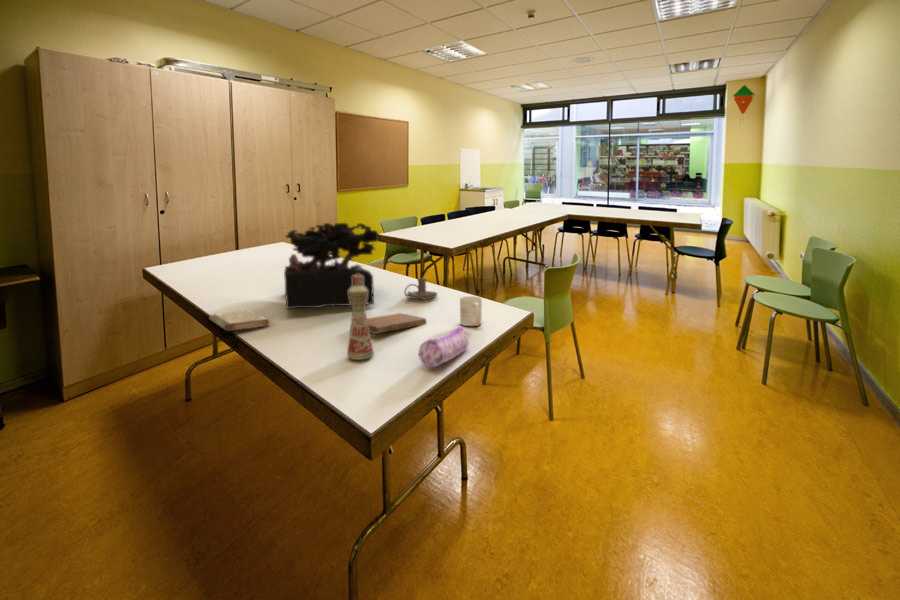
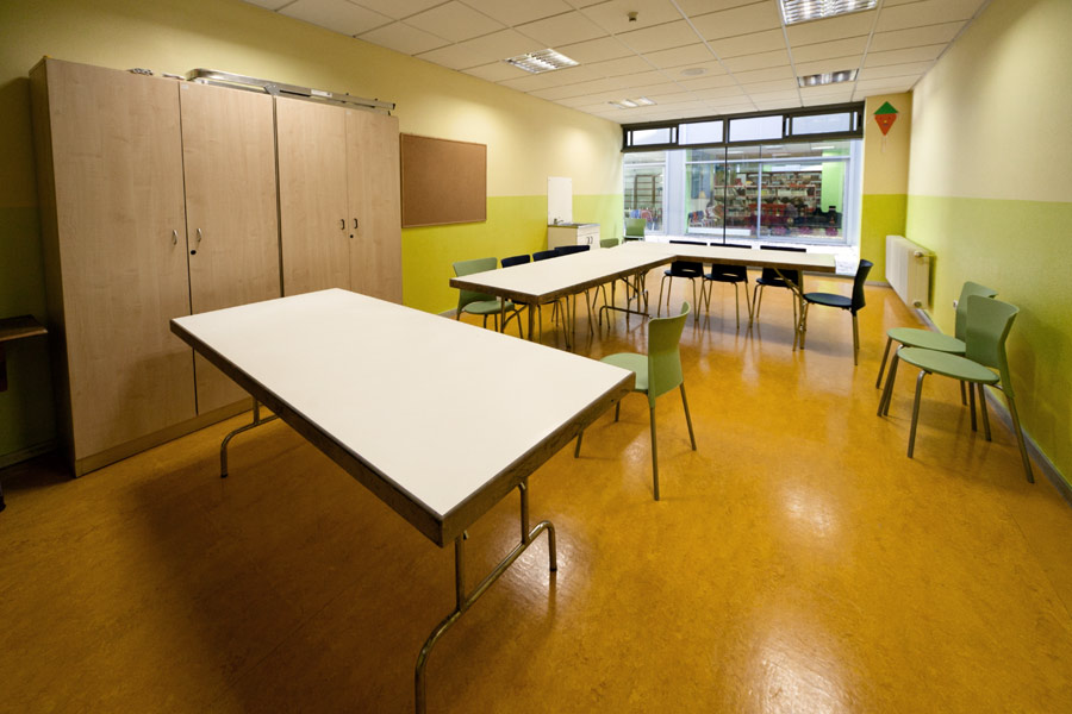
- mug [459,295,483,327]
- book [208,309,270,332]
- candle holder [403,277,439,300]
- notebook [367,312,427,335]
- bottle [346,274,375,361]
- pencil case [418,325,470,368]
- plant [283,222,381,310]
